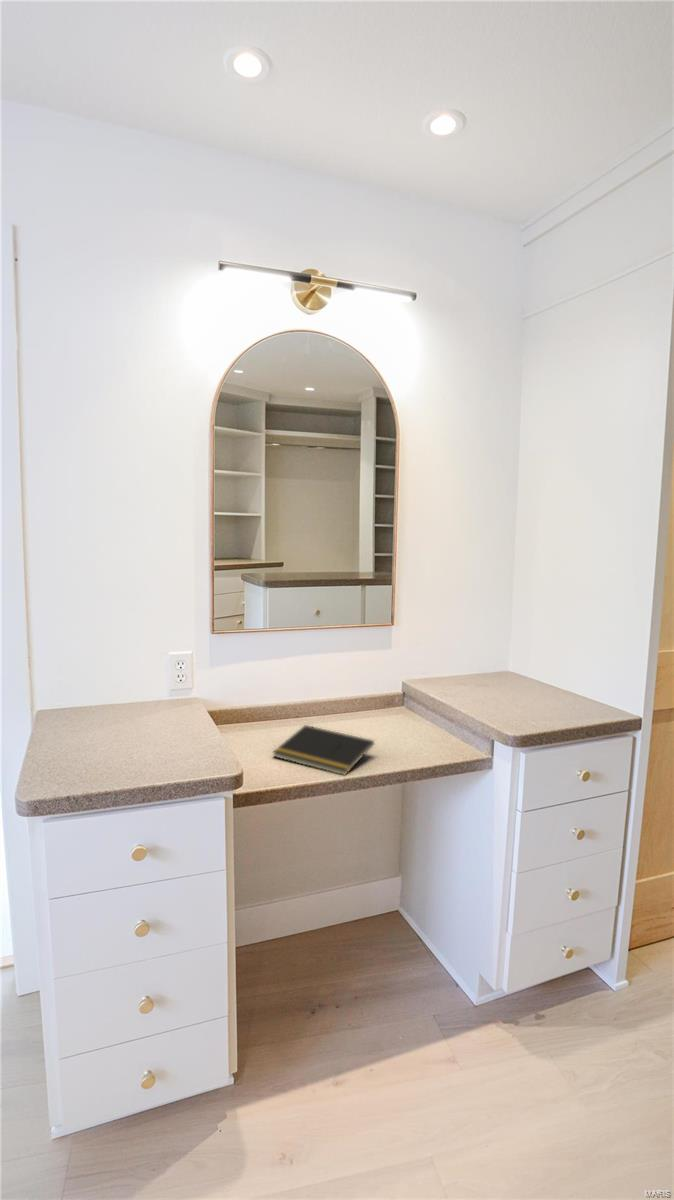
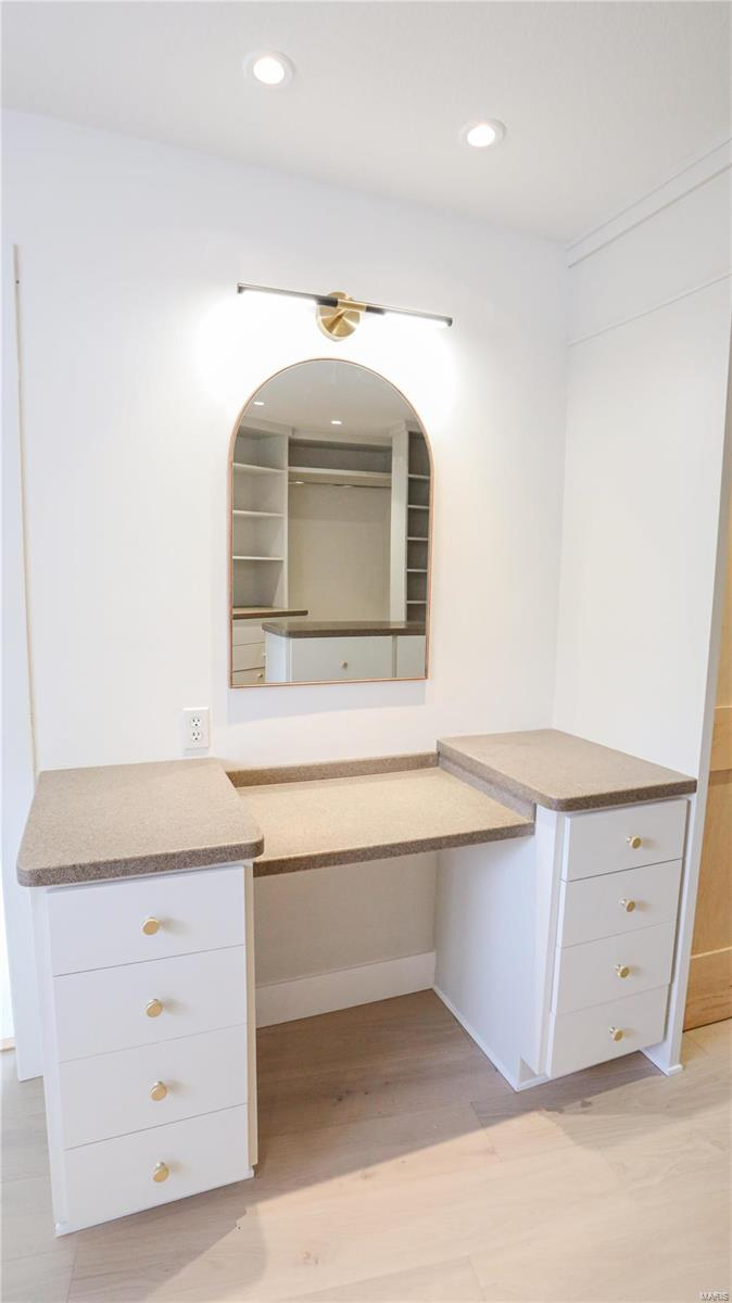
- notepad [271,724,375,776]
